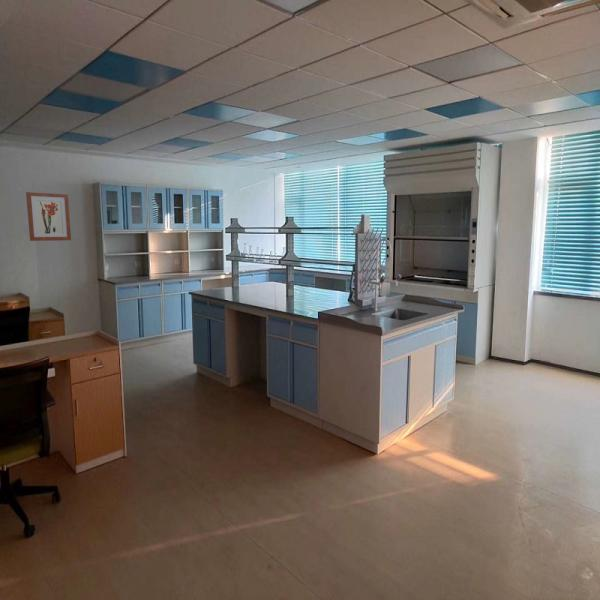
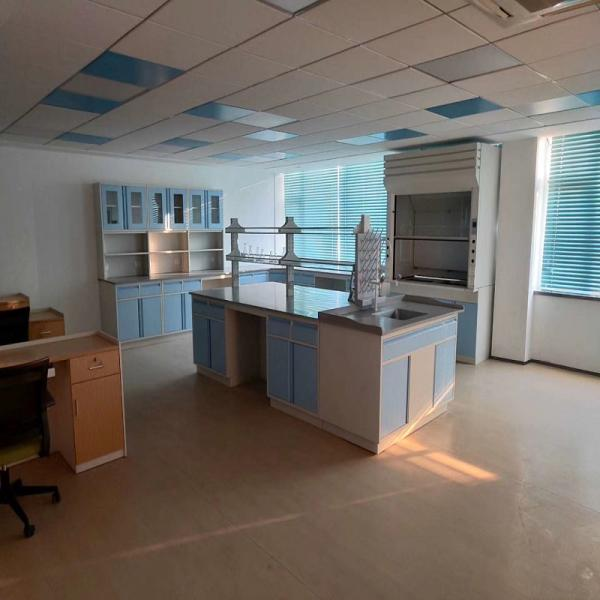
- wall art [25,191,72,242]
